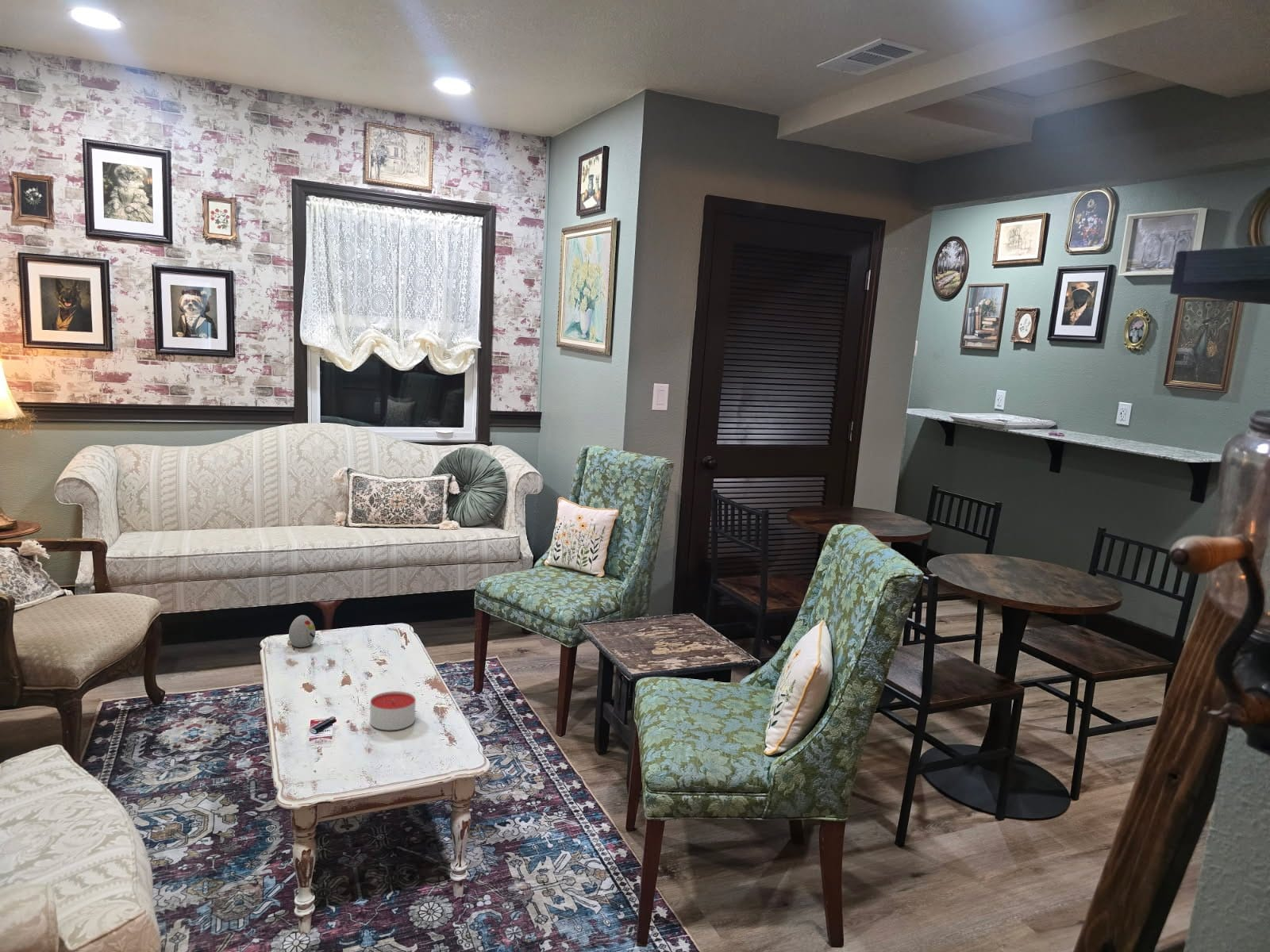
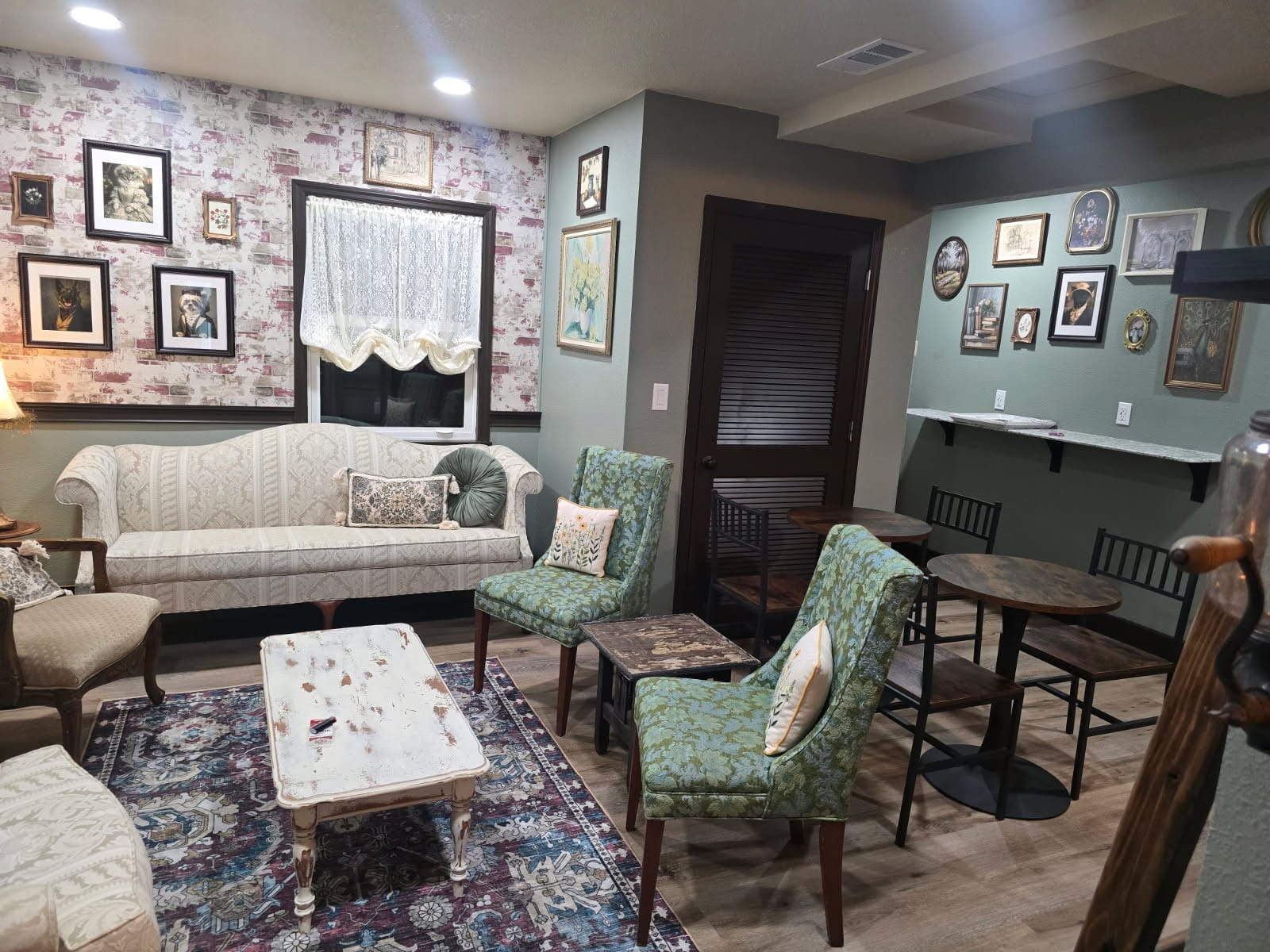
- decorative egg [288,614,316,648]
- candle [369,690,417,731]
